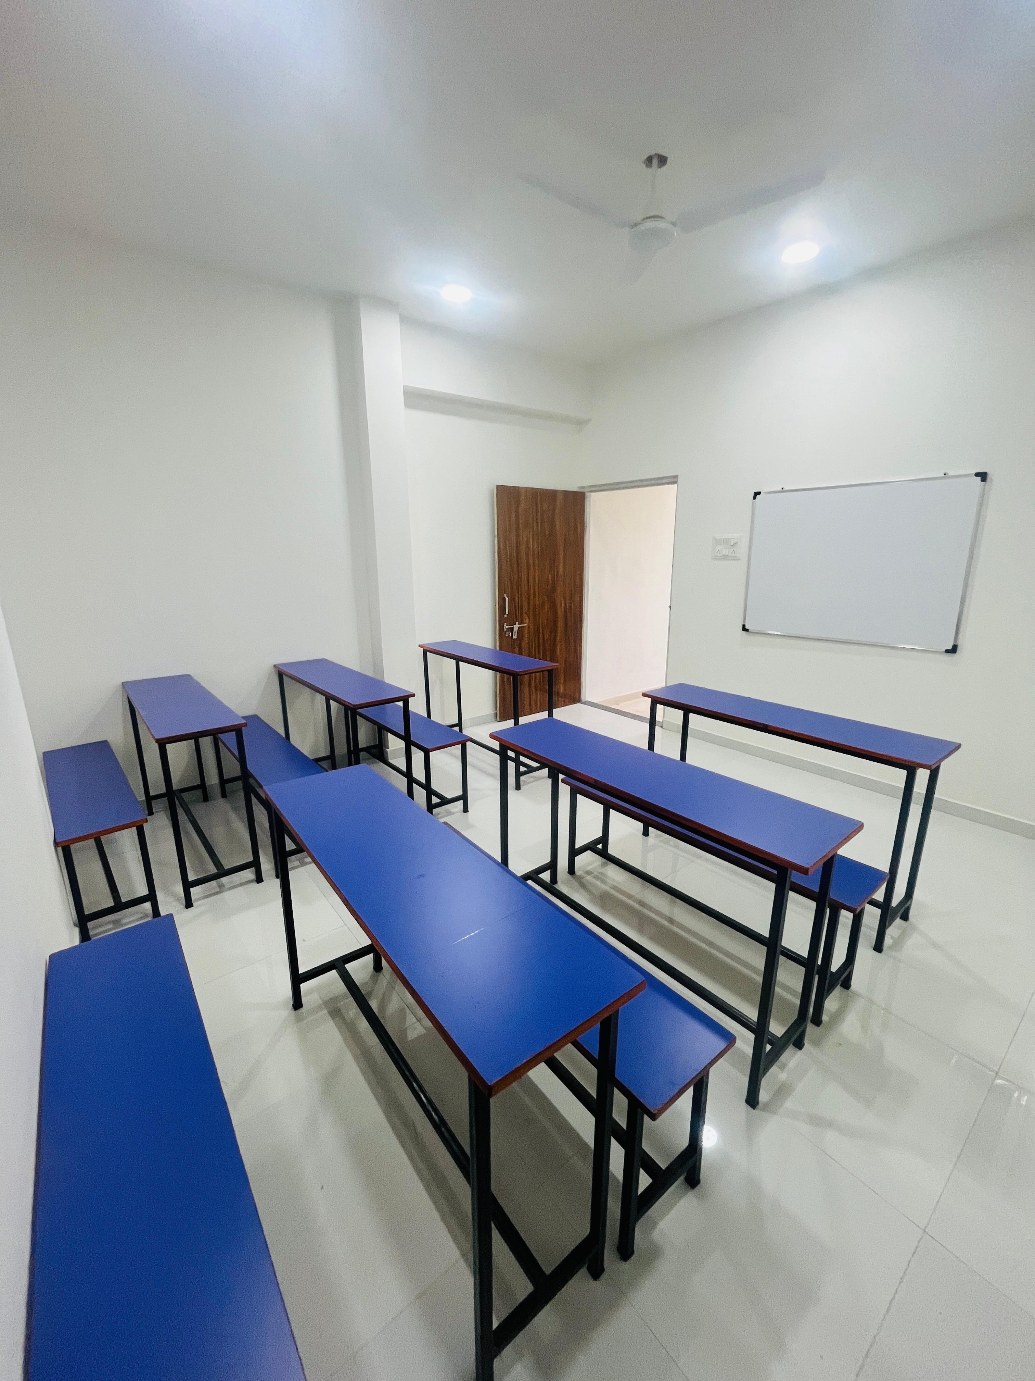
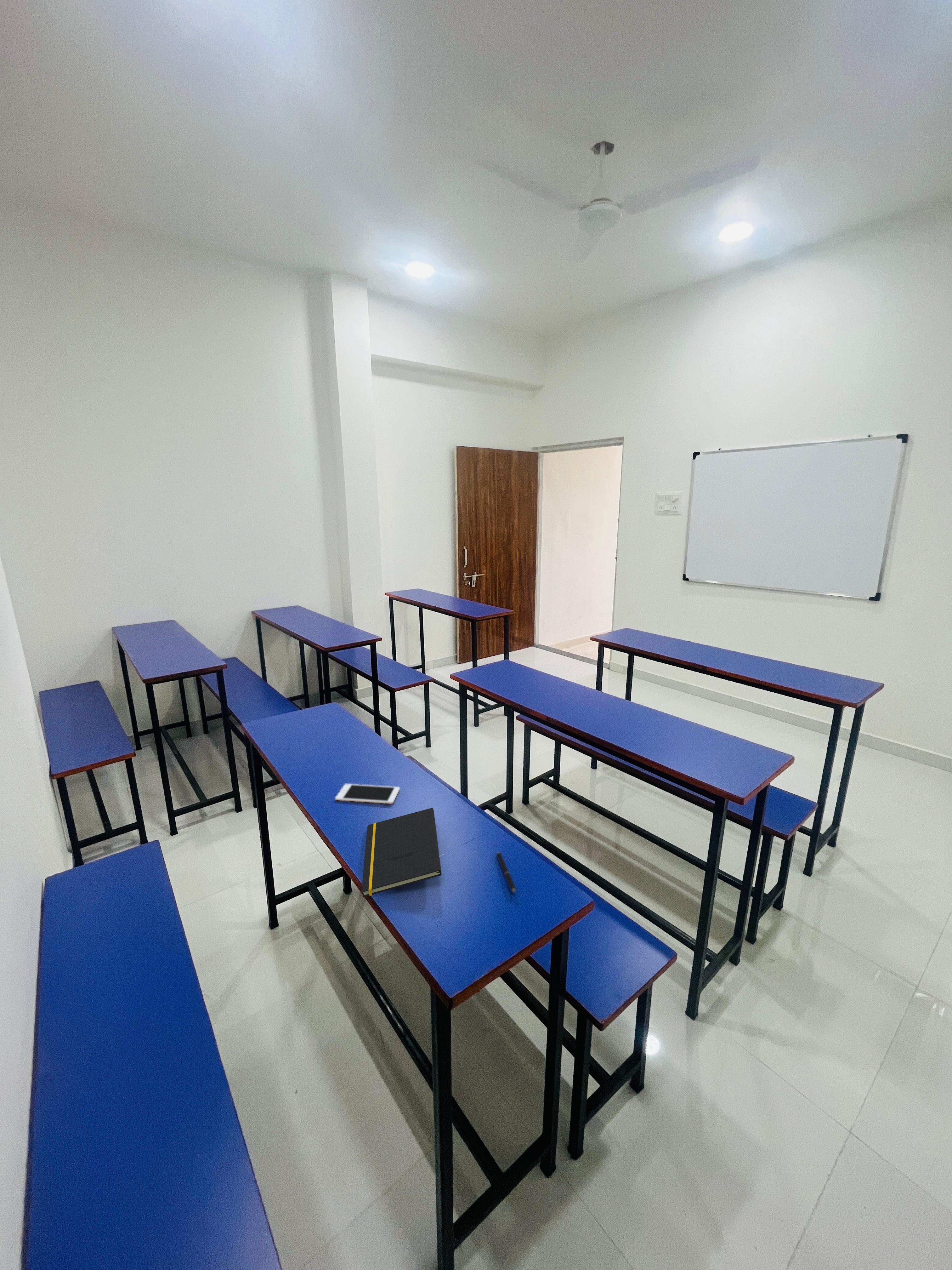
+ pen [496,851,517,893]
+ cell phone [335,784,400,804]
+ notepad [361,808,442,897]
